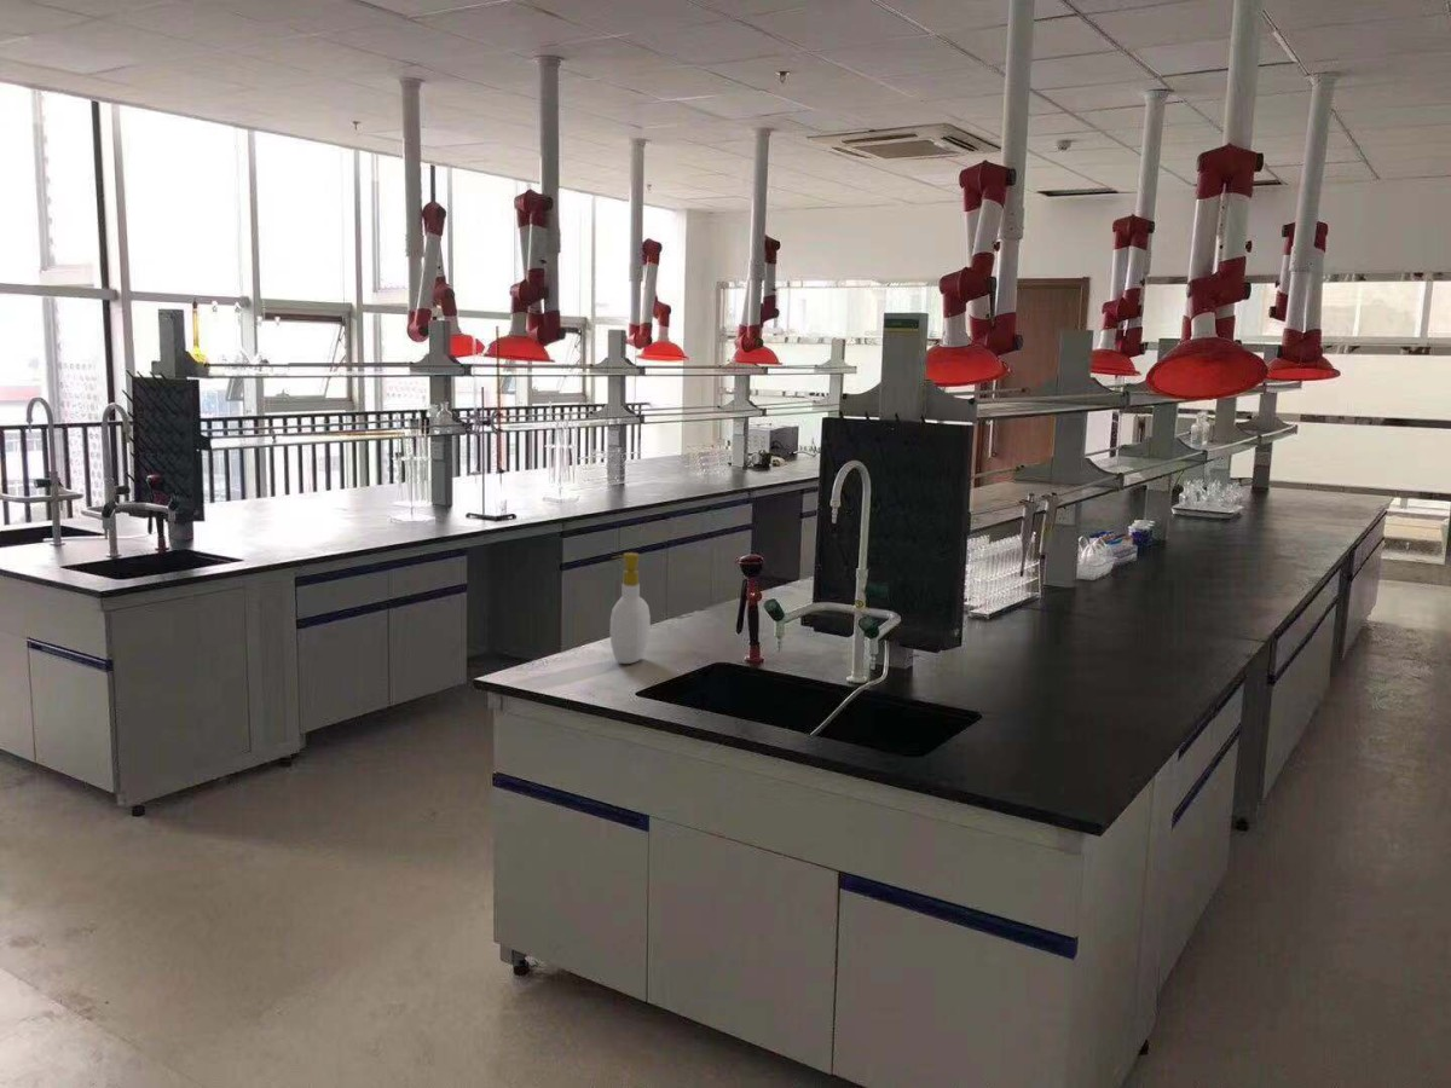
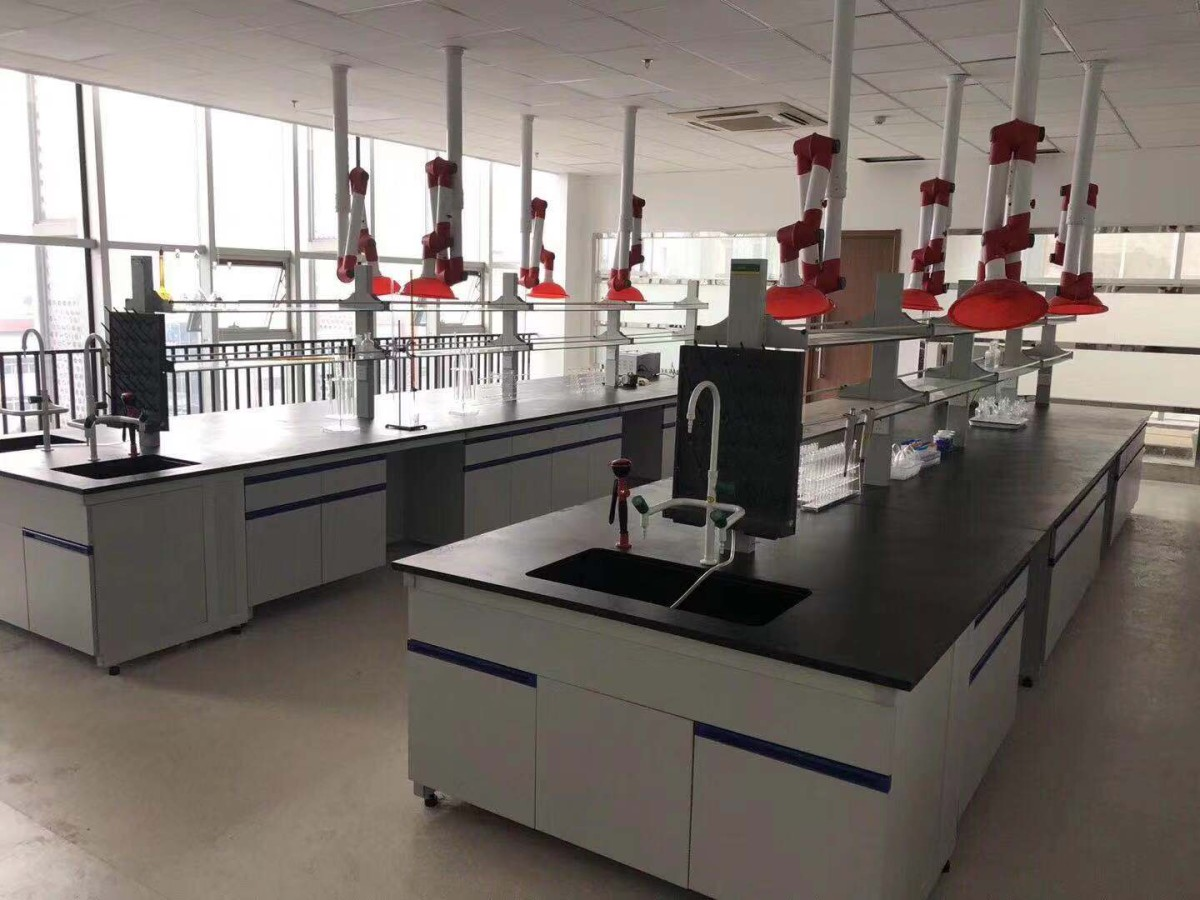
- soap bottle [609,551,652,665]
